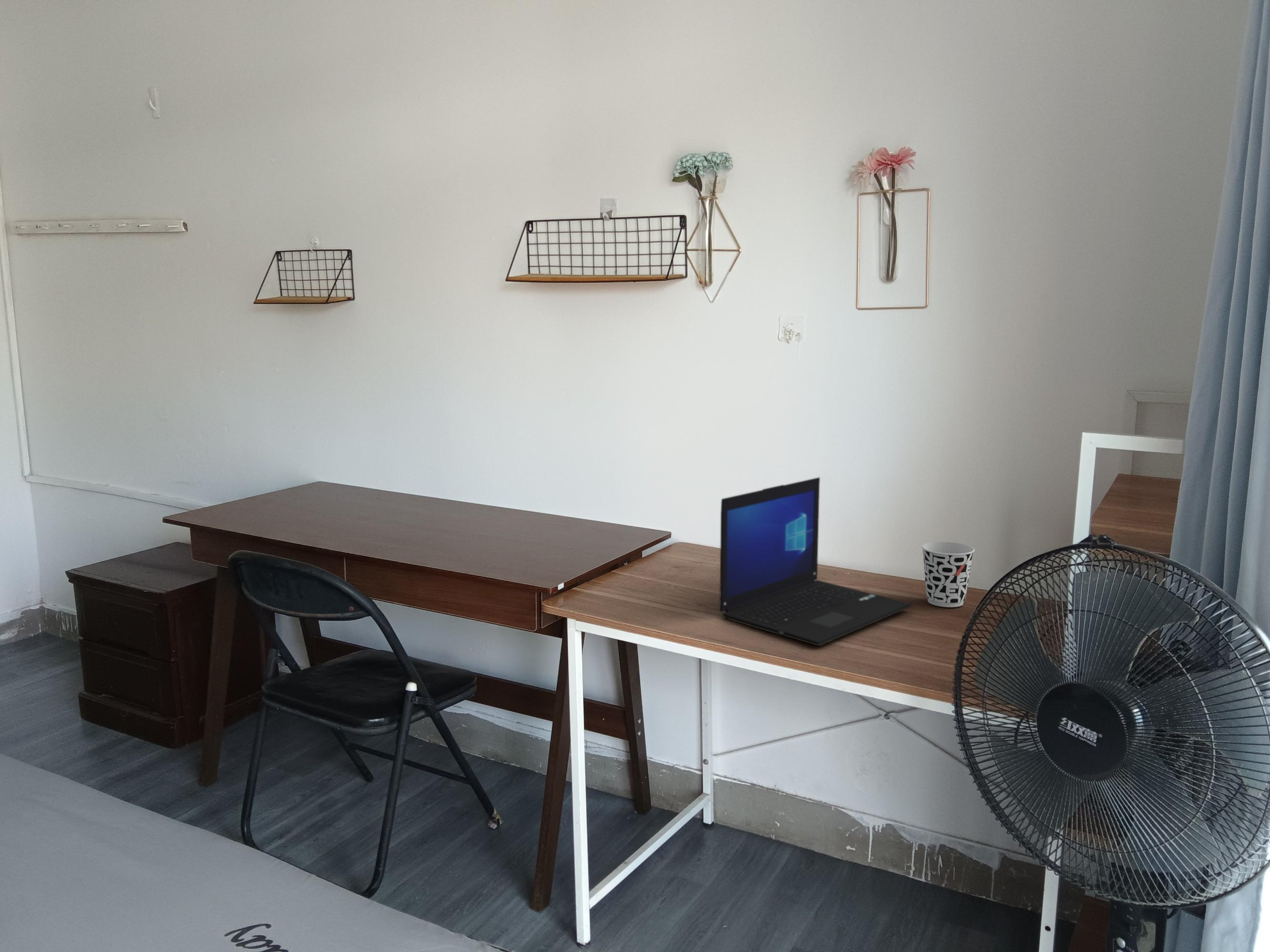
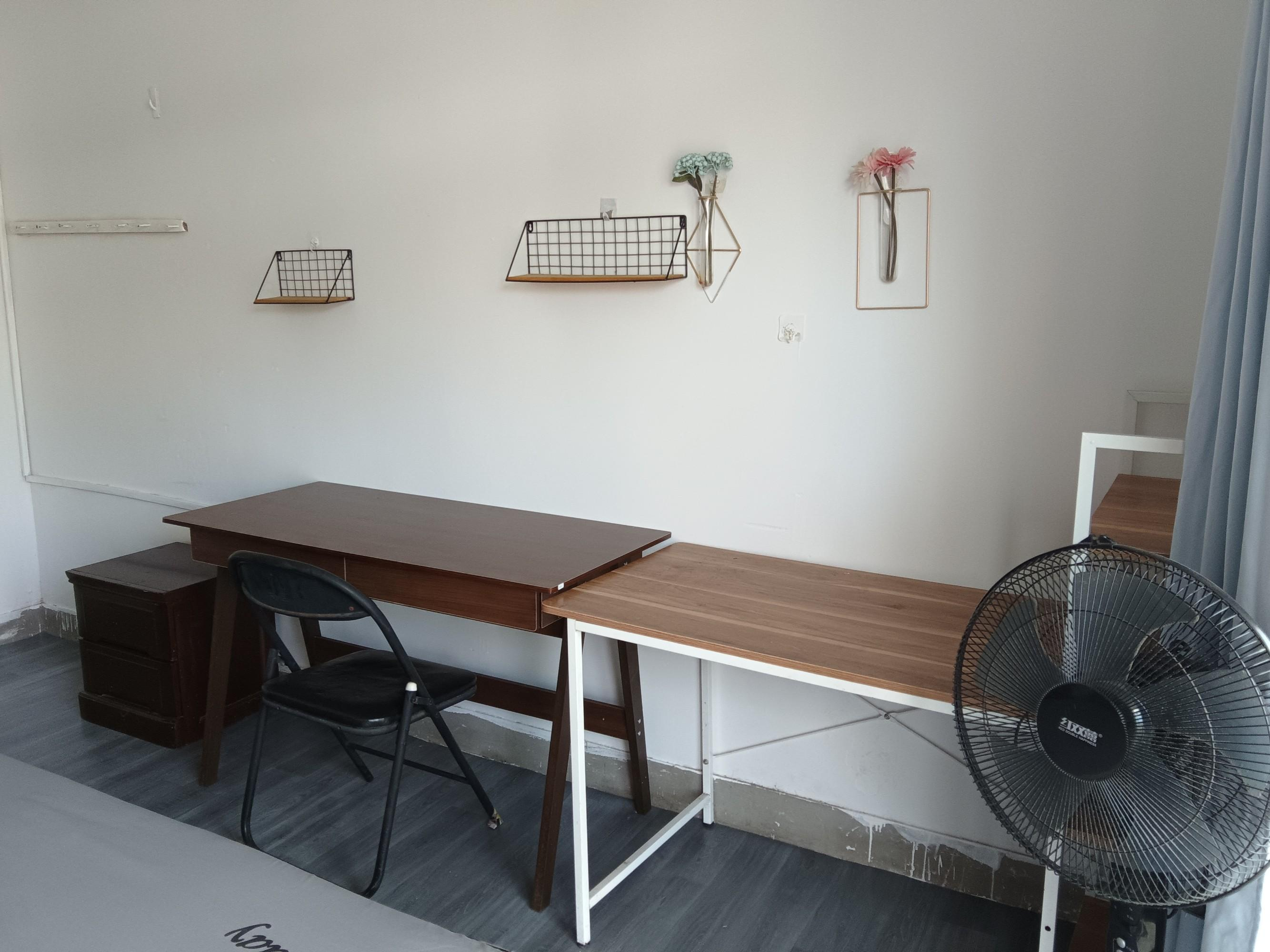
- cup [921,541,975,608]
- laptop [719,477,912,646]
